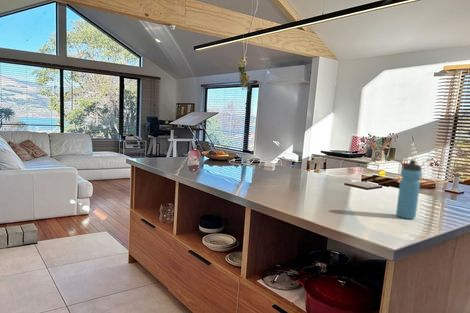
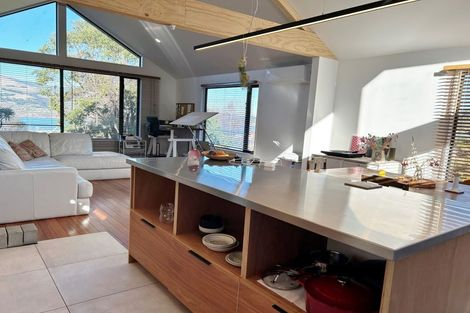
- water bottle [395,159,422,220]
